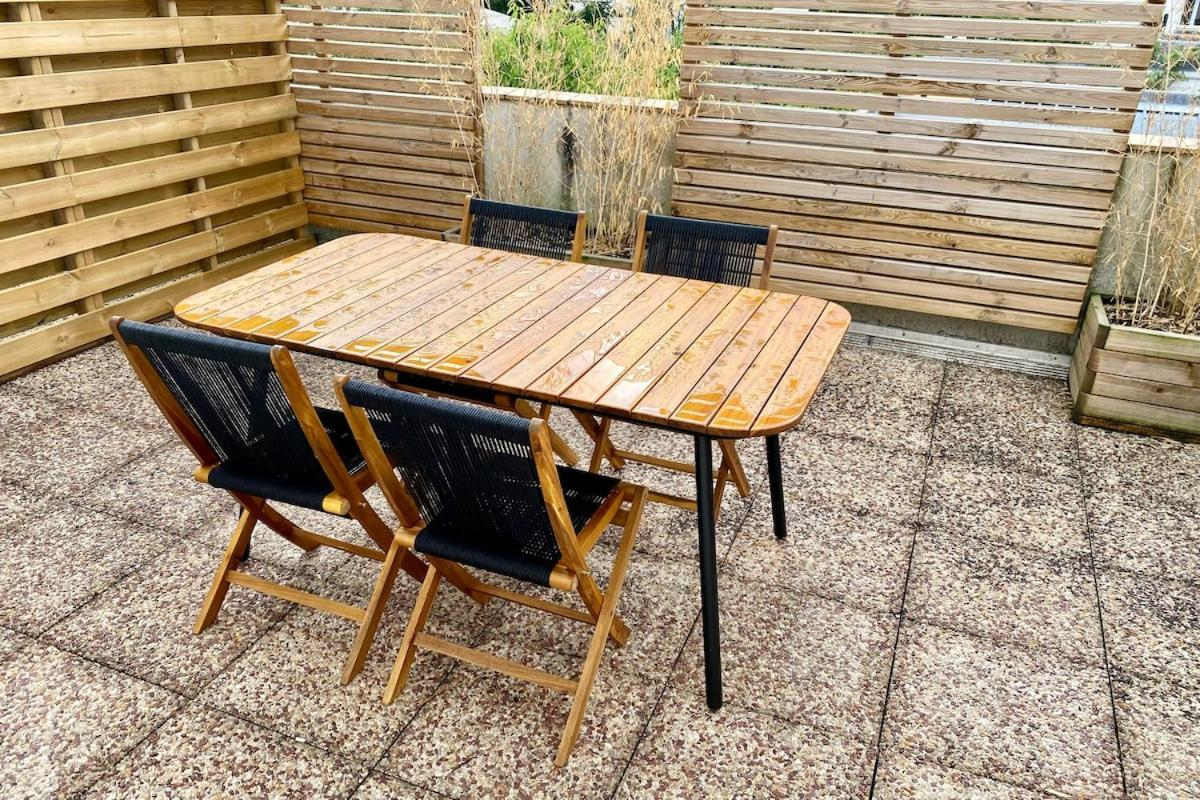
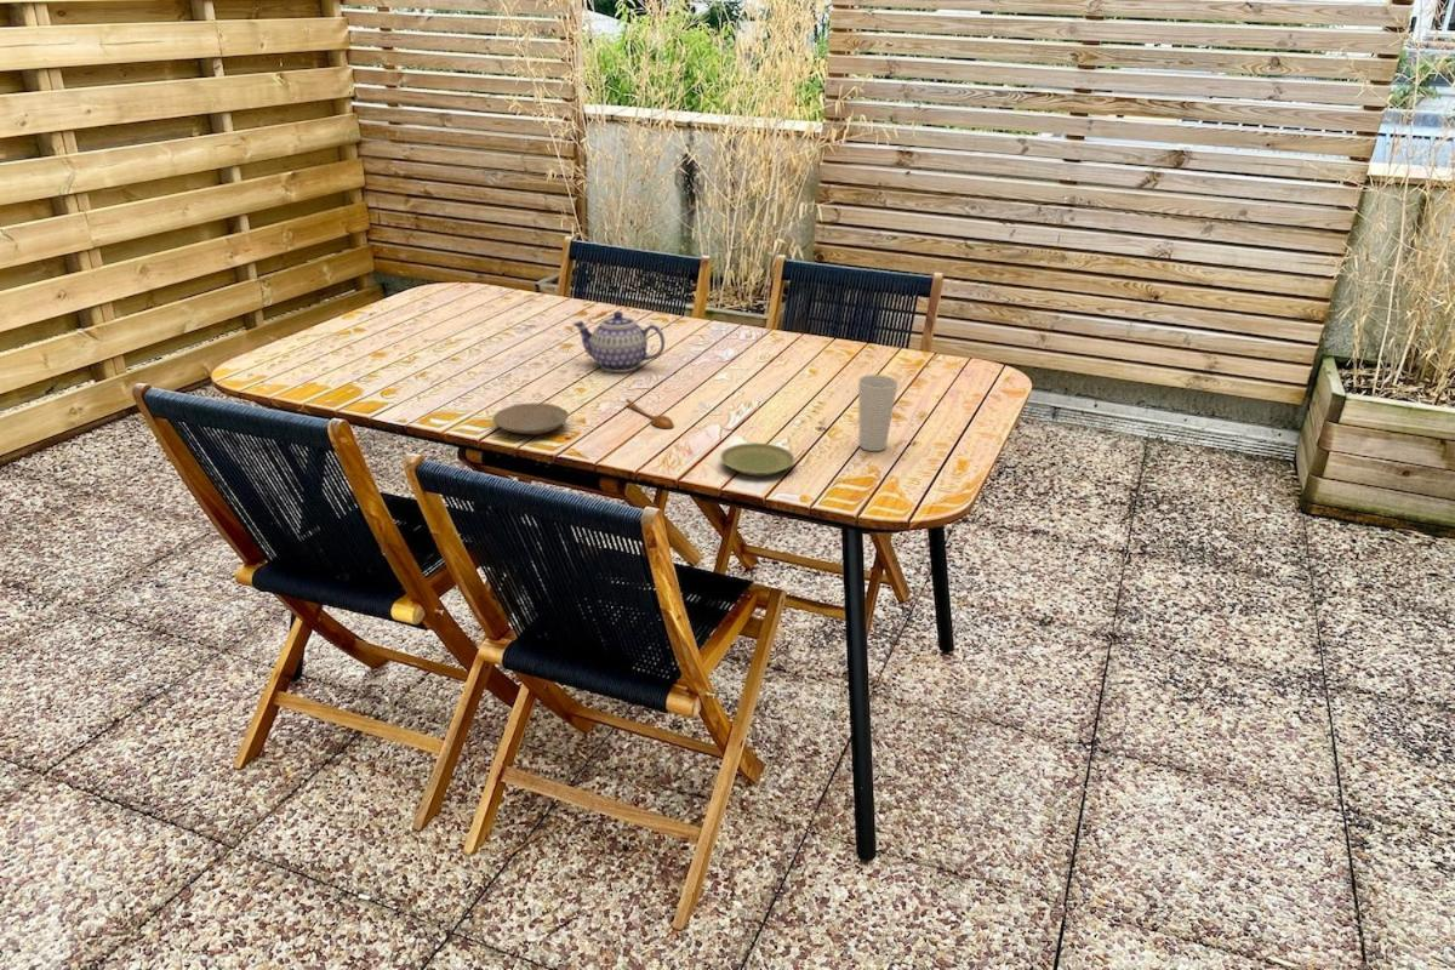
+ cup [857,373,898,452]
+ spoon [624,398,675,429]
+ teapot [571,310,666,373]
+ plate [719,441,795,477]
+ plate [492,403,570,435]
